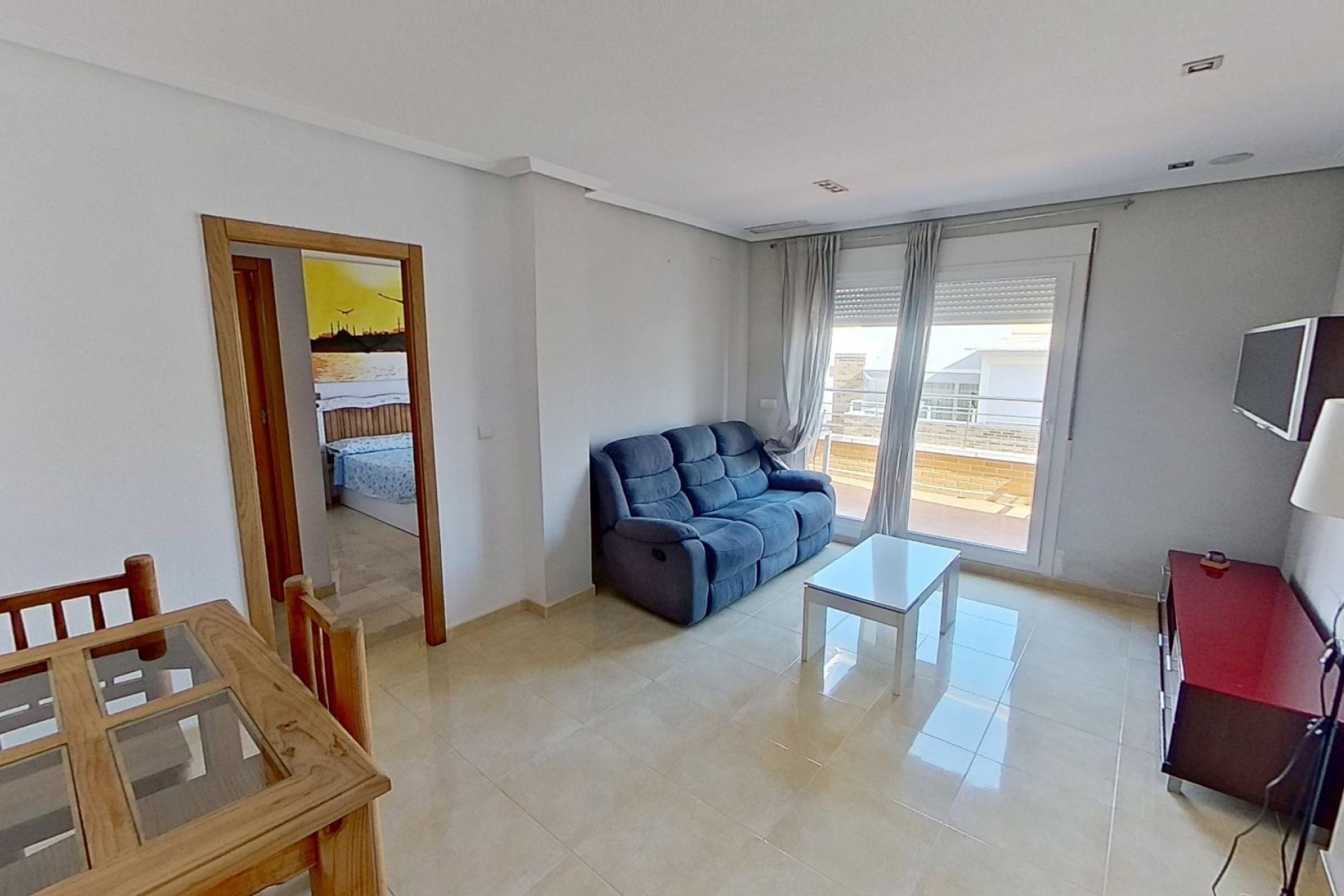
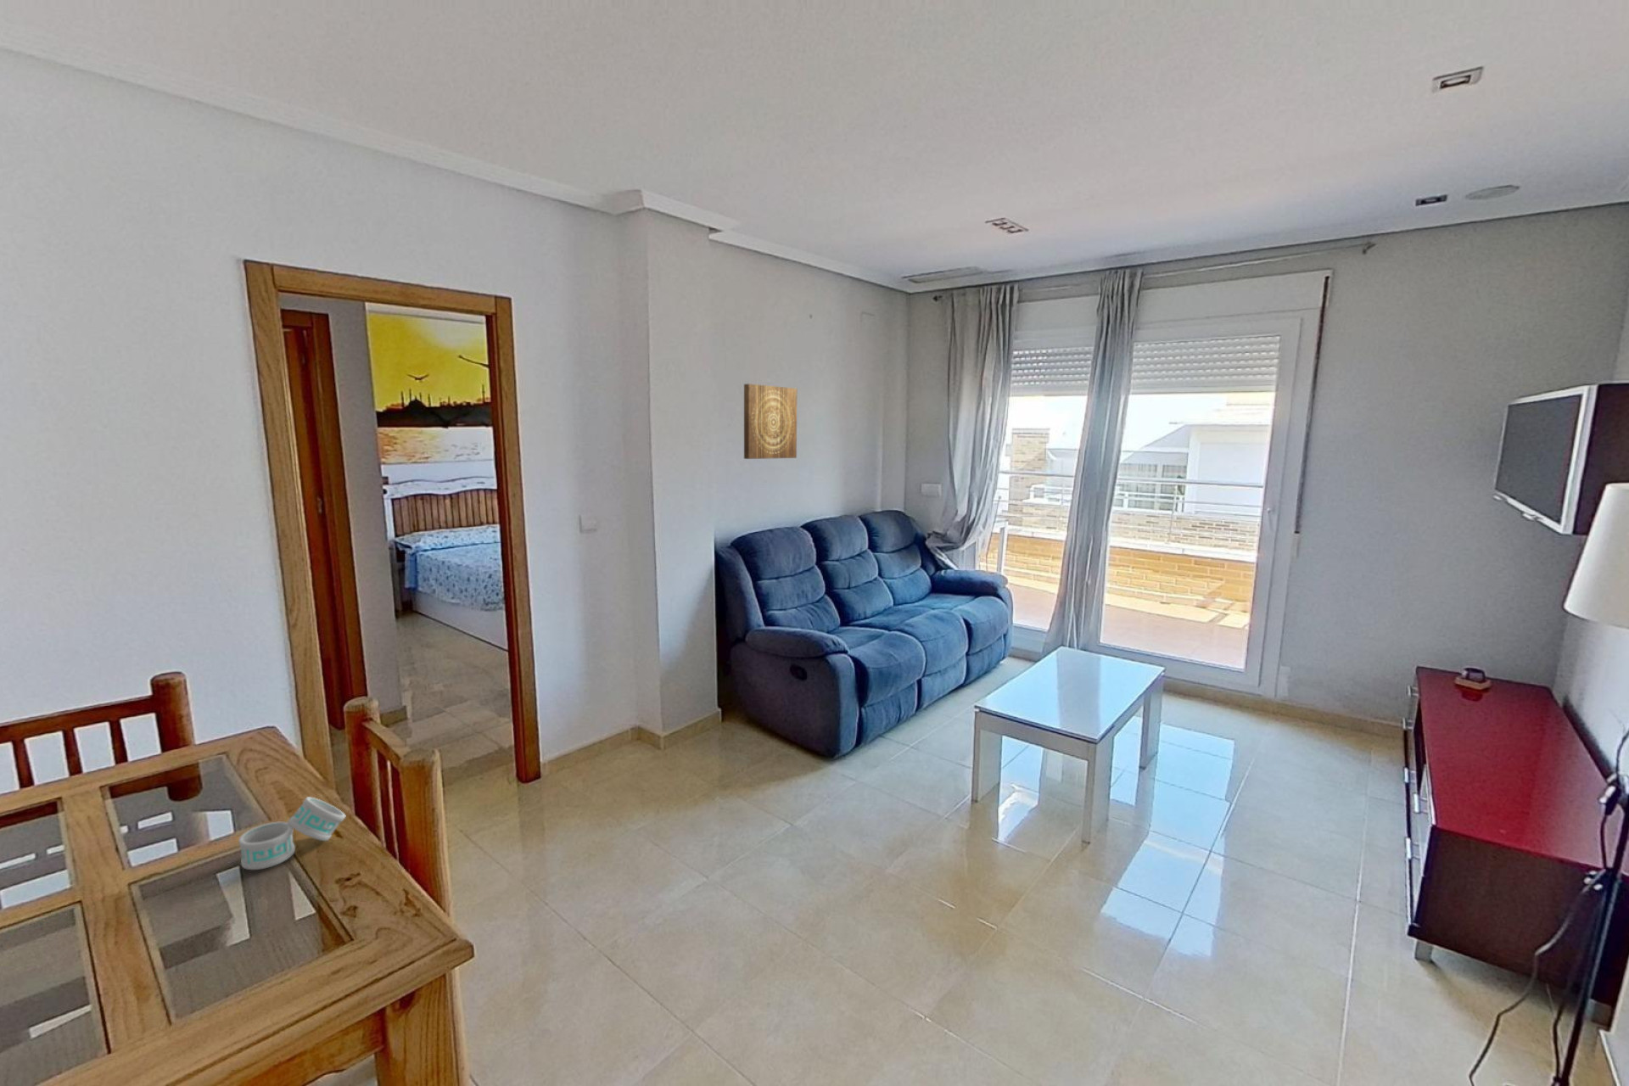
+ wall art [743,383,798,459]
+ napkin ring [238,796,347,870]
